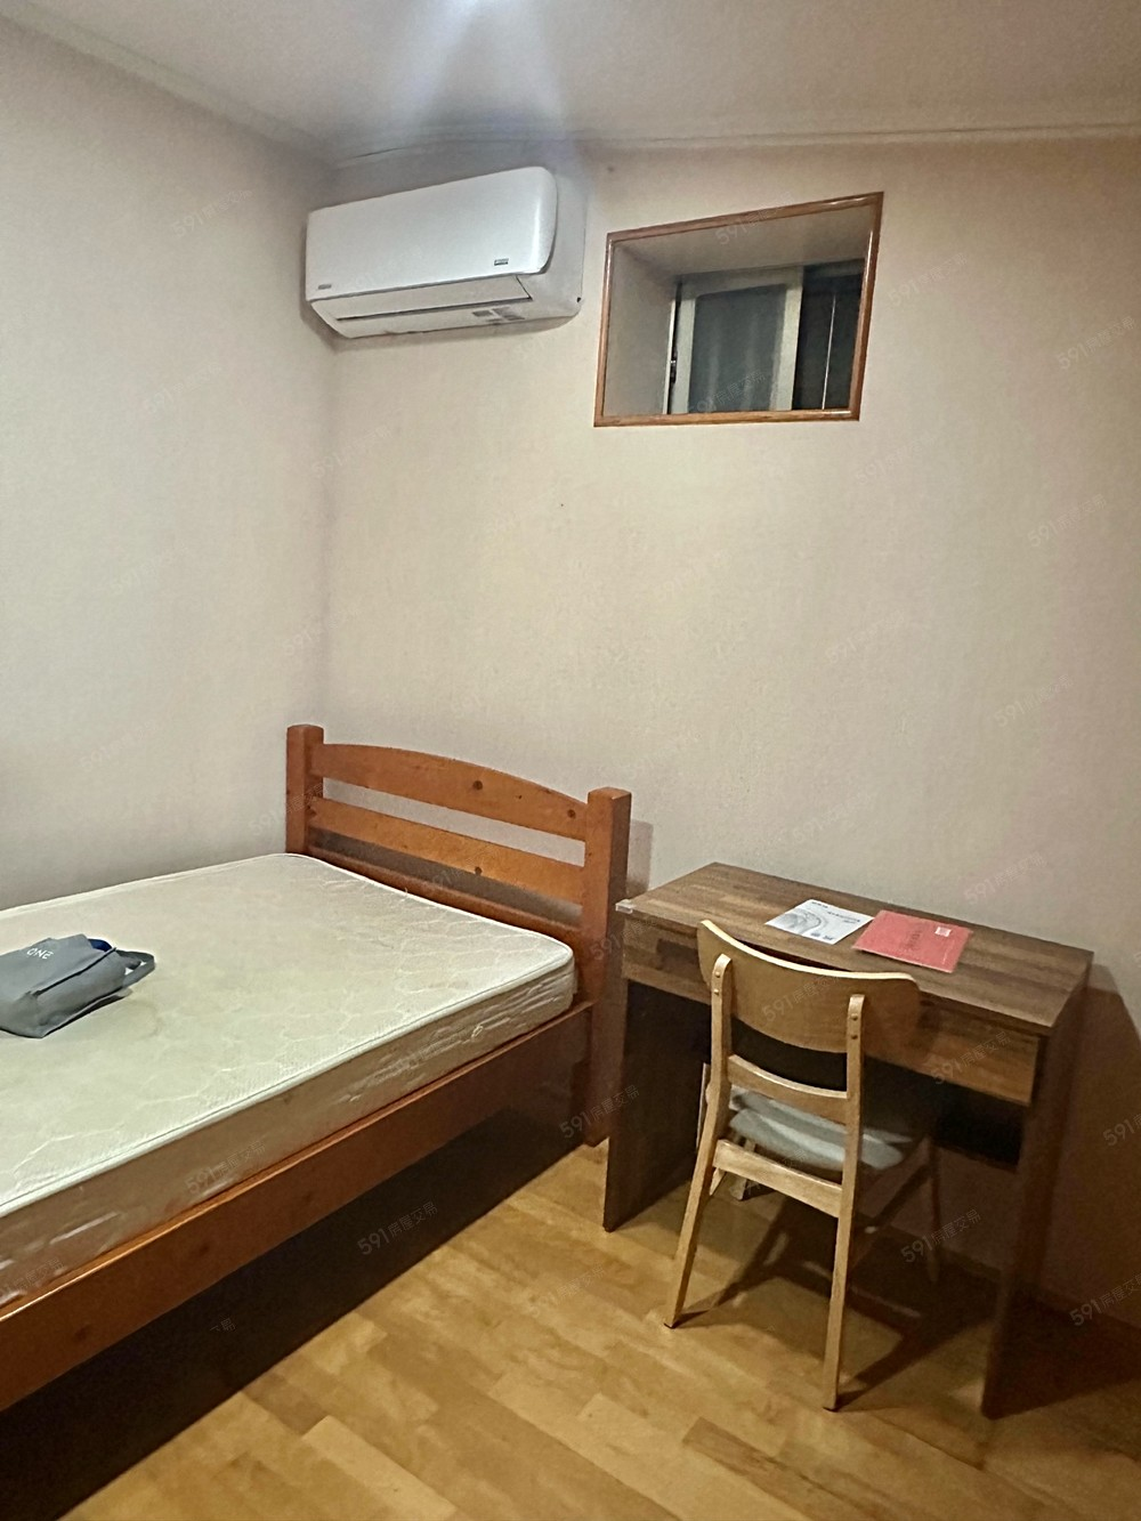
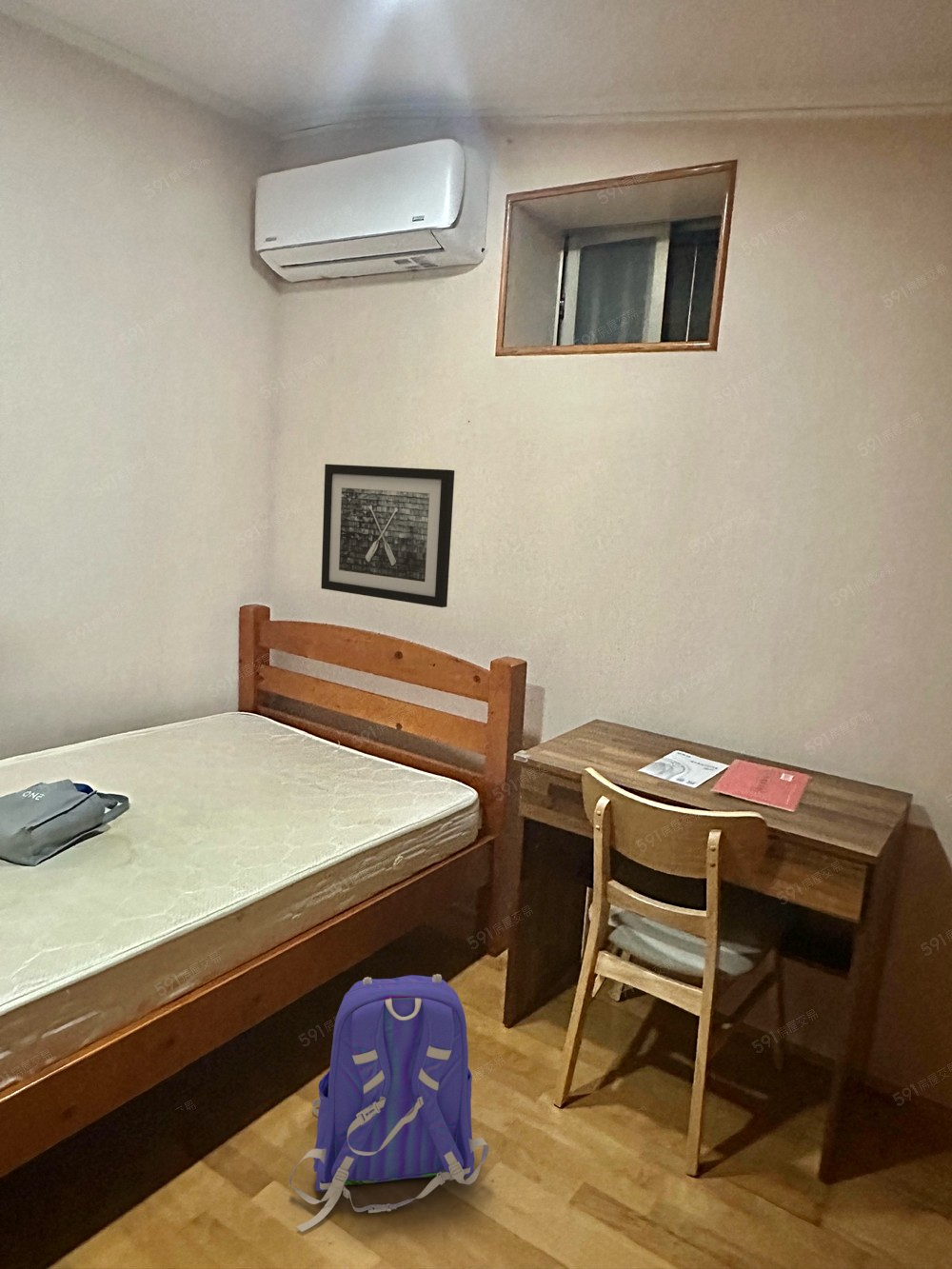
+ backpack [288,973,490,1233]
+ wall art [320,463,456,608]
